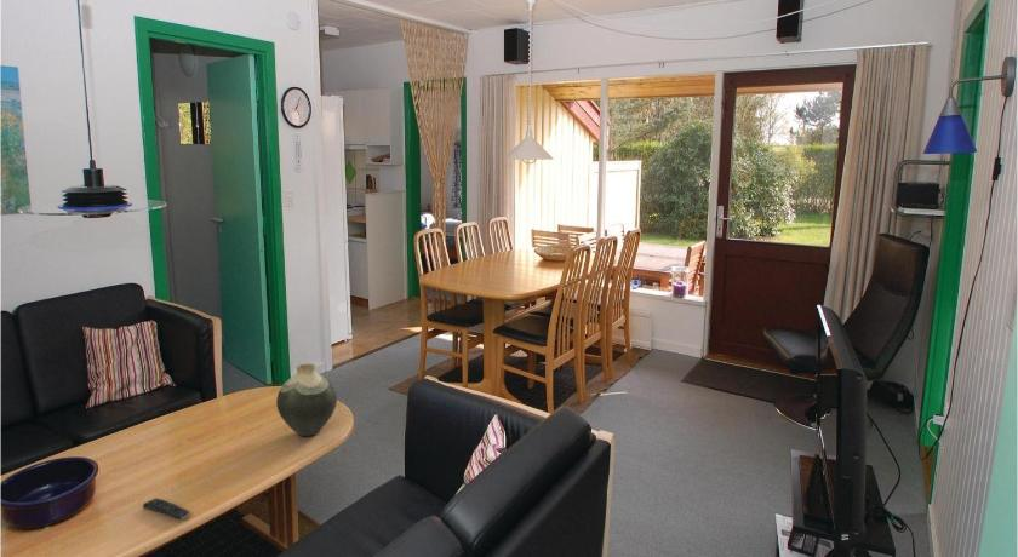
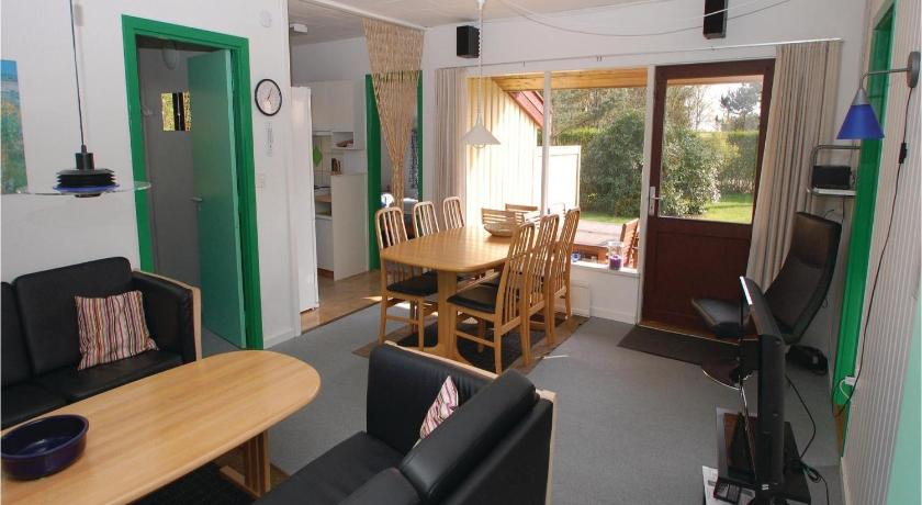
- vase [275,362,338,437]
- remote control [142,498,190,521]
